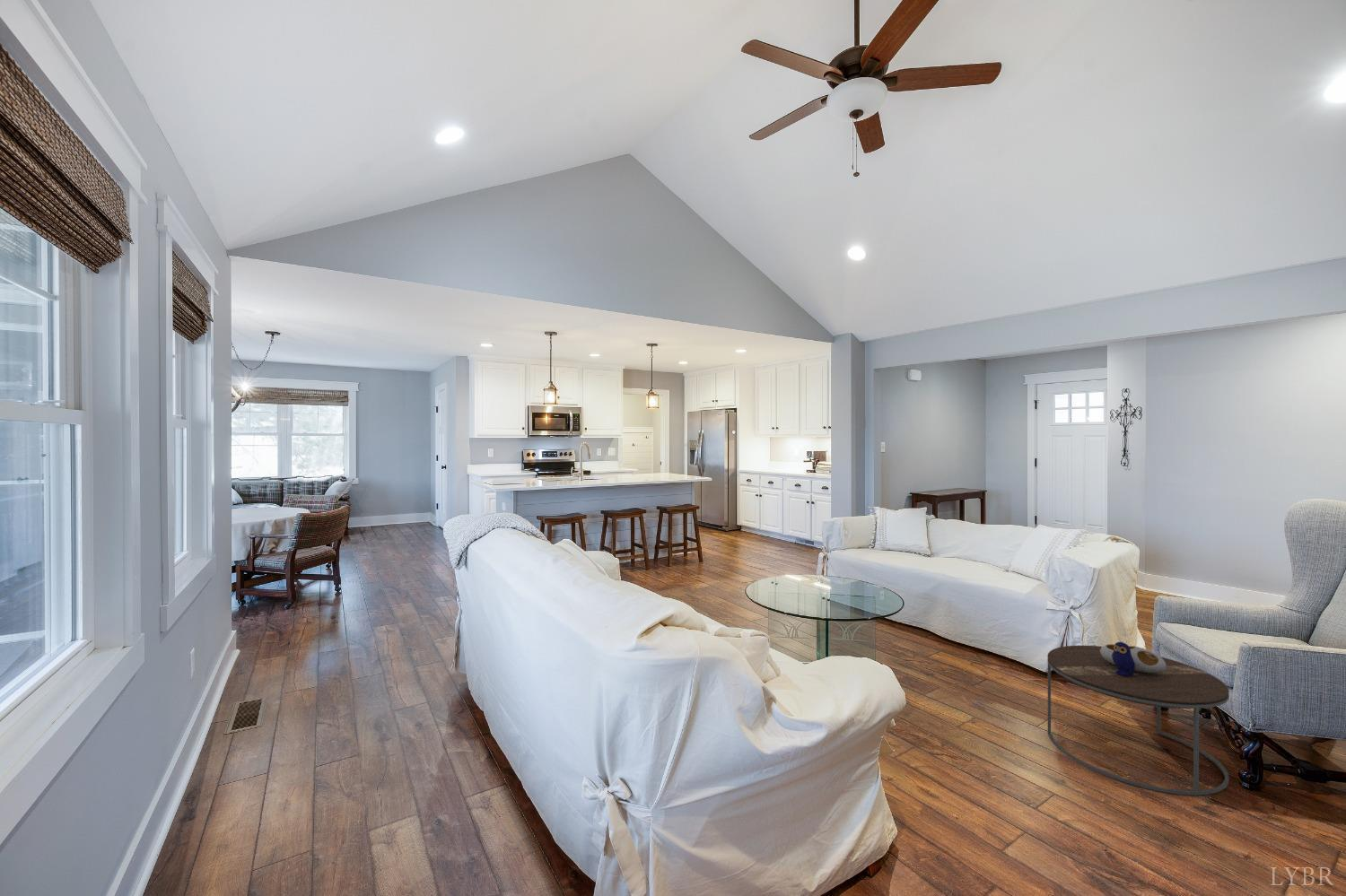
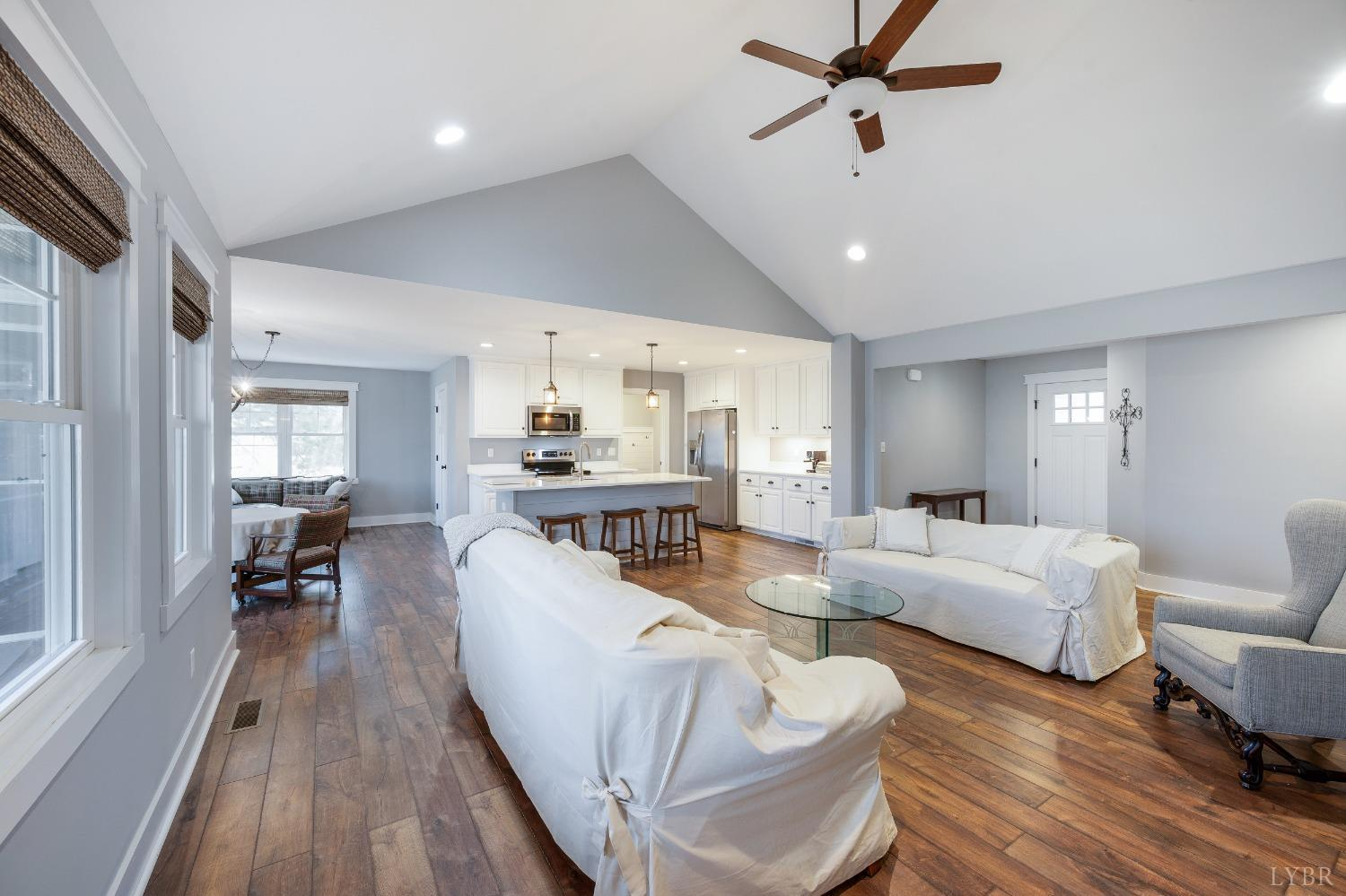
- side table [1046,641,1230,796]
